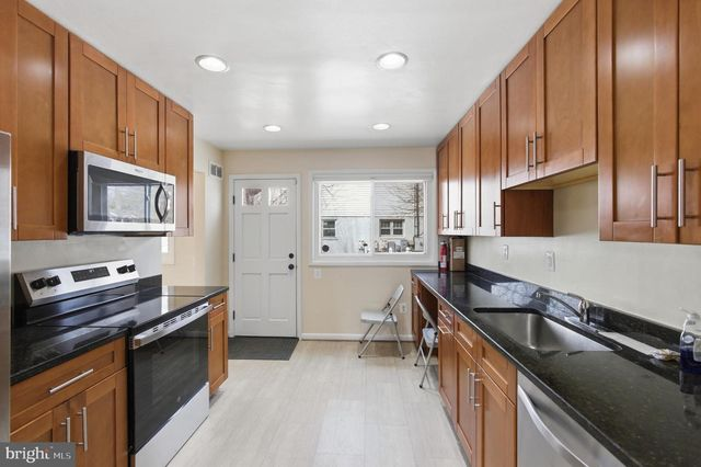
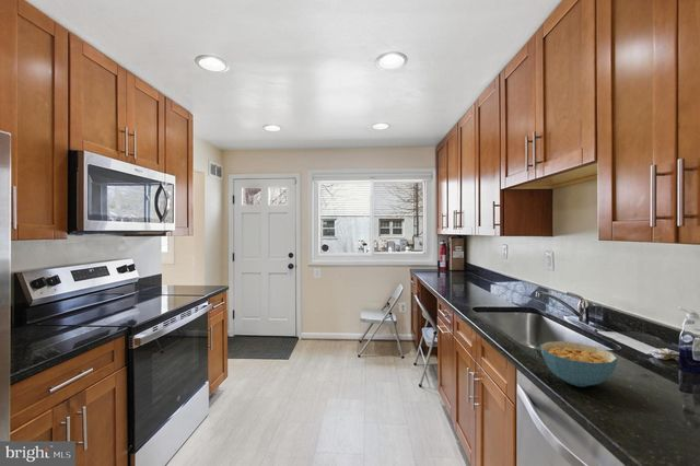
+ cereal bowl [539,340,618,388]
